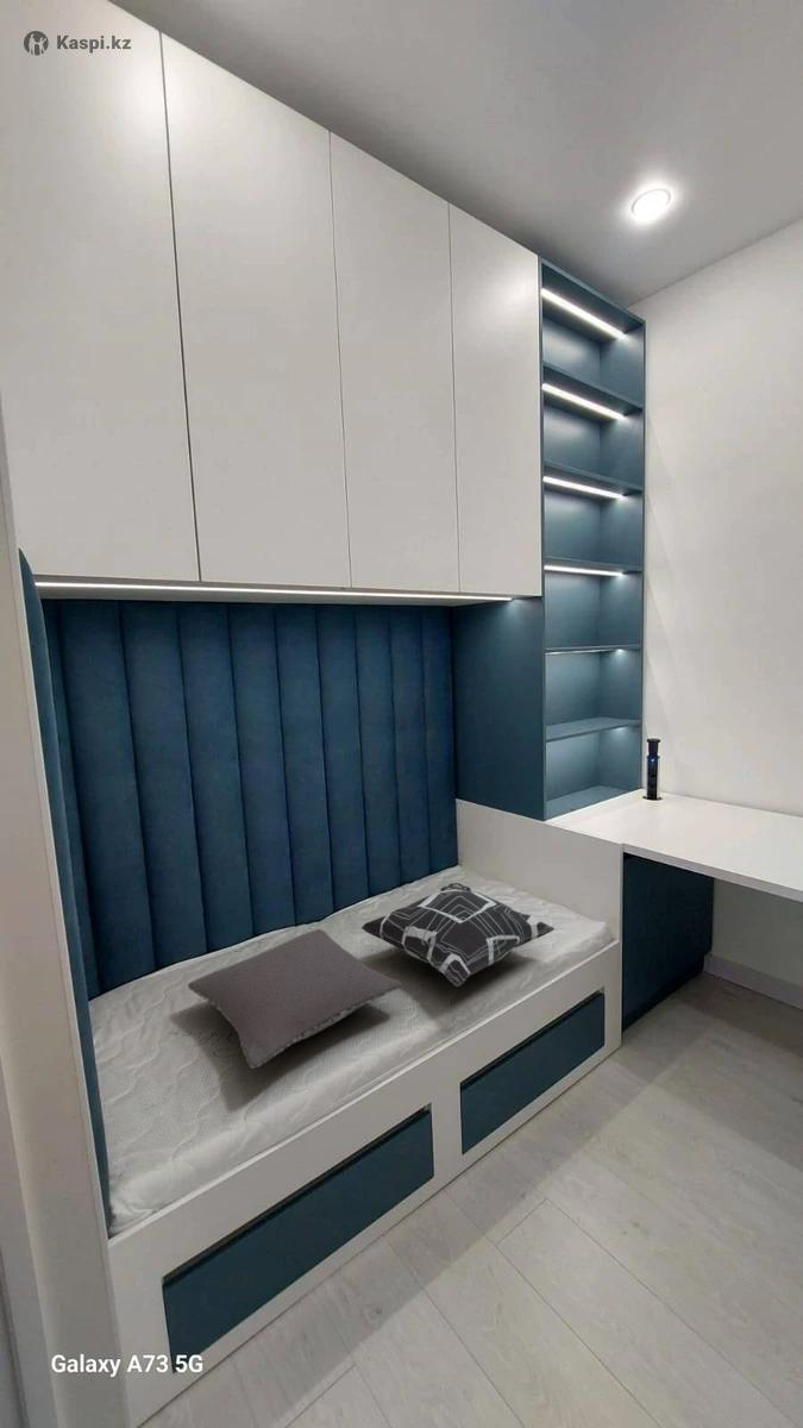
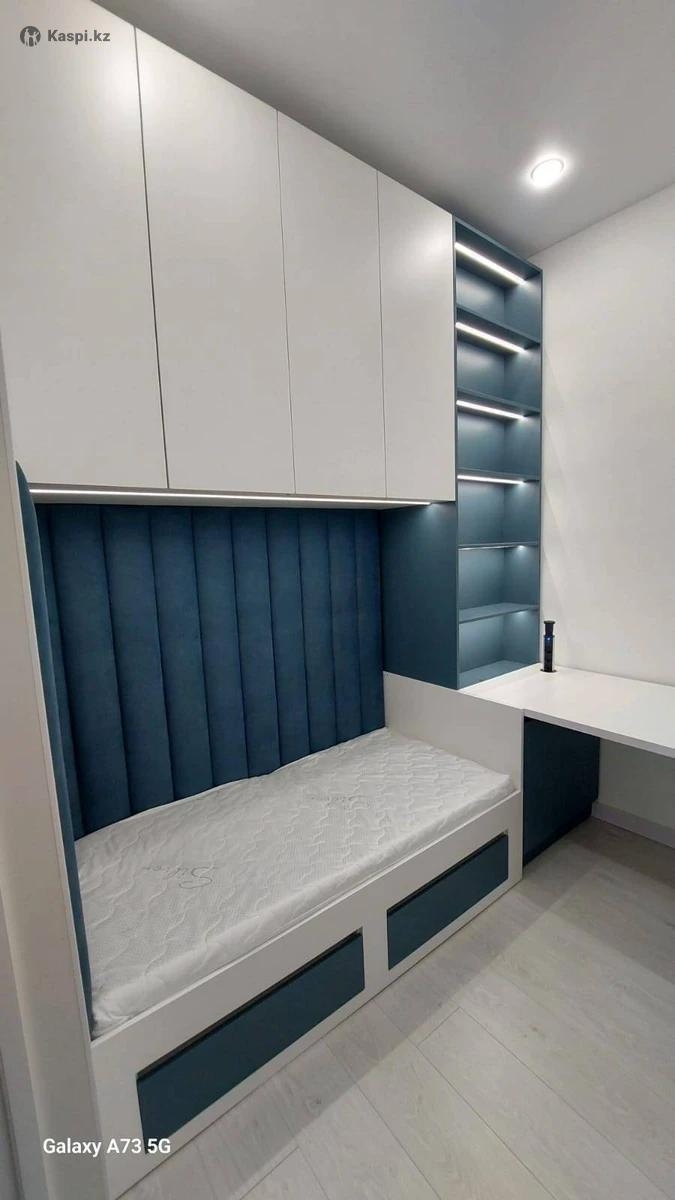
- pillow [187,928,403,1070]
- decorative pillow [359,882,556,988]
